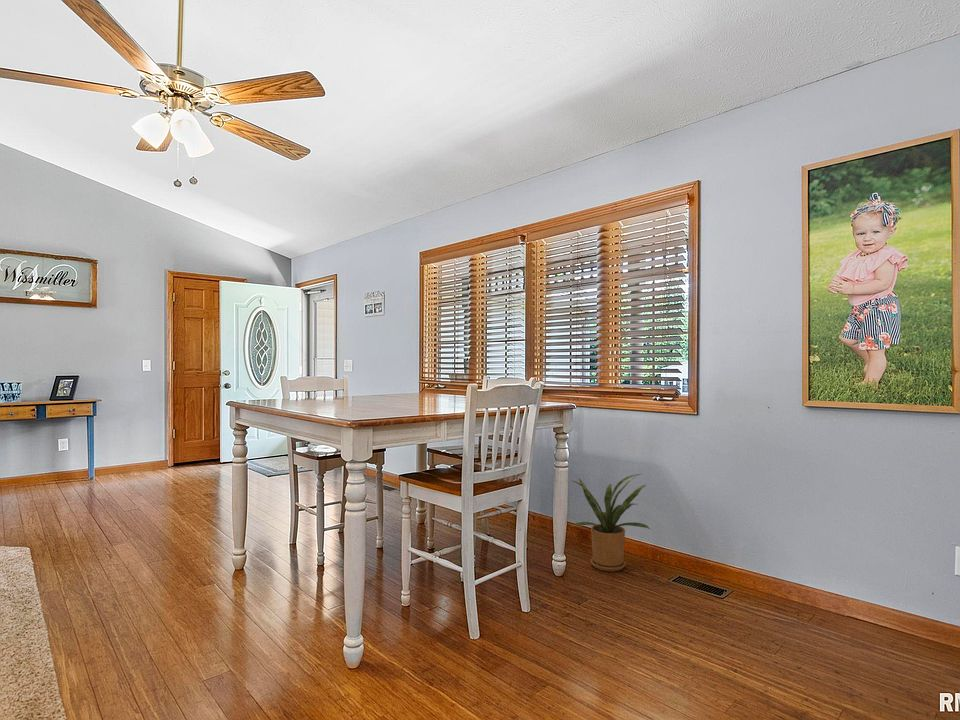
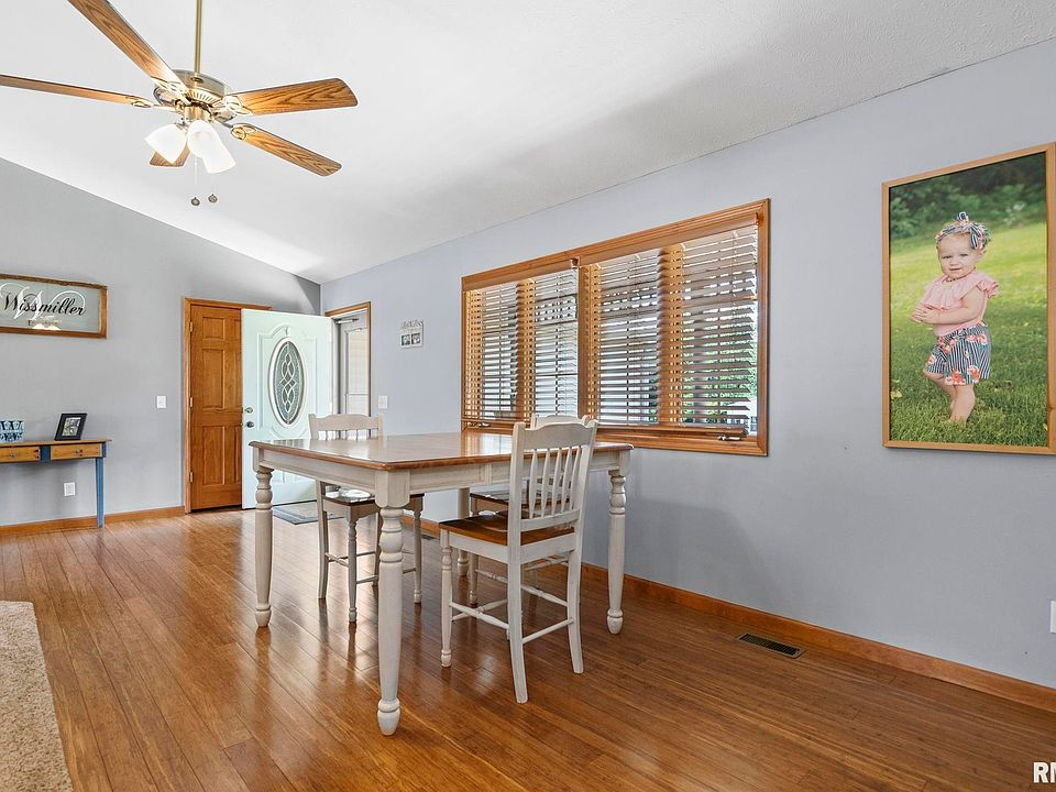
- house plant [568,473,652,572]
